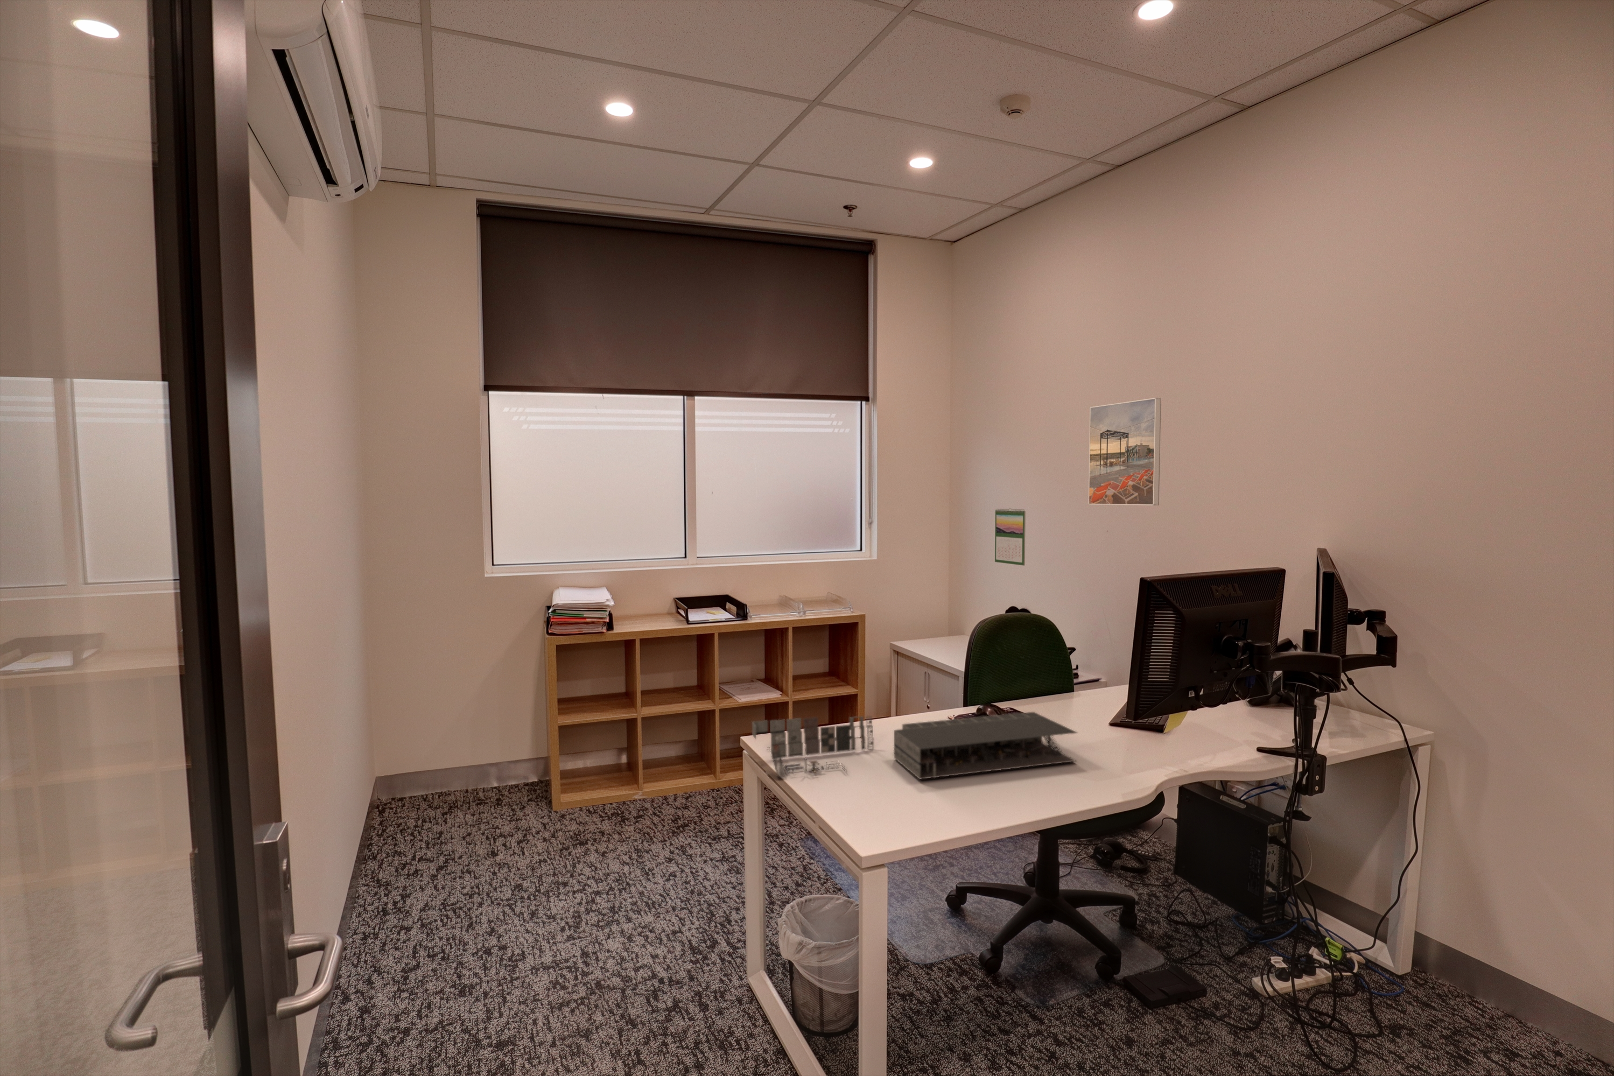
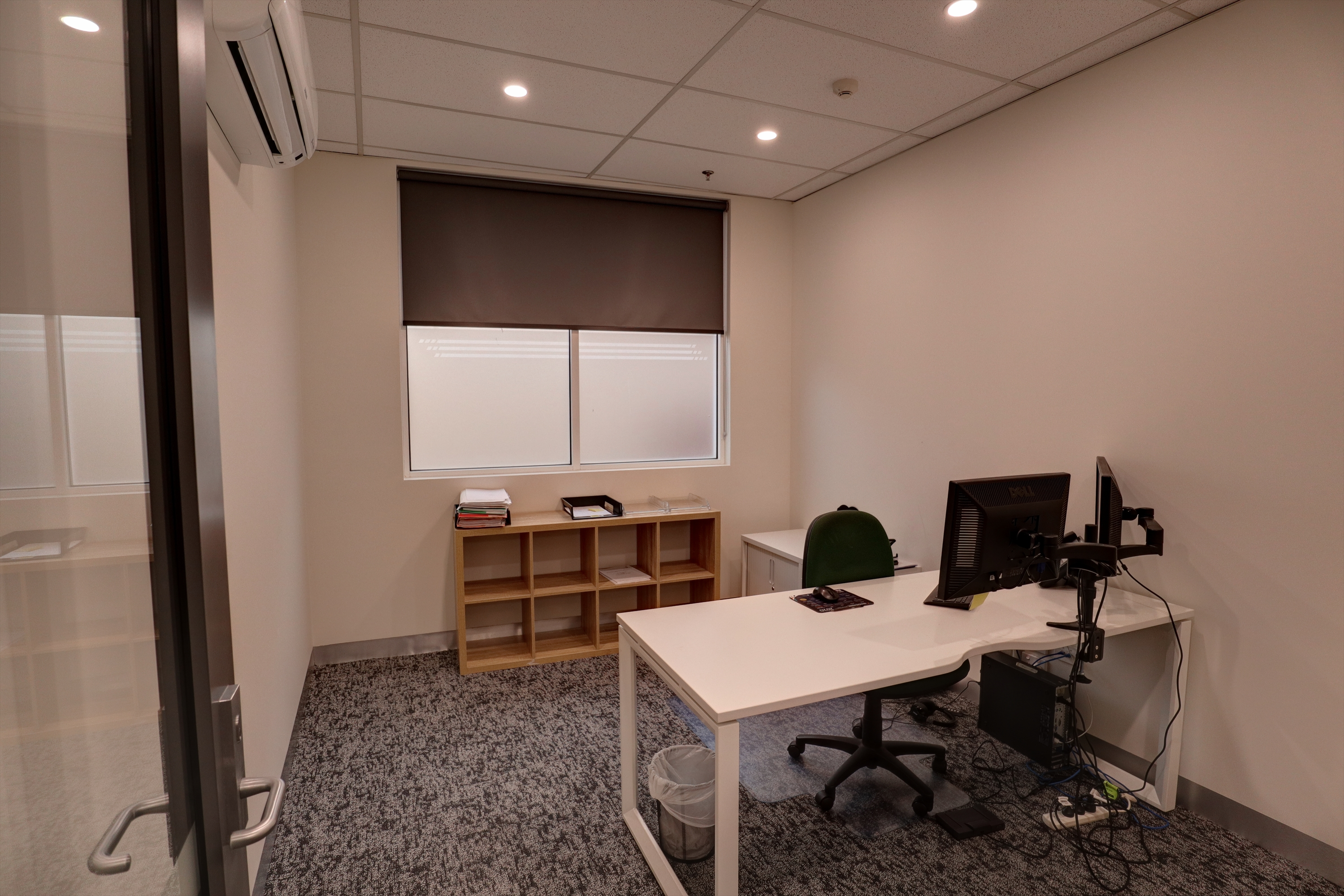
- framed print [1088,397,1161,506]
- calendar [994,508,1026,567]
- architectural model [752,711,1078,779]
